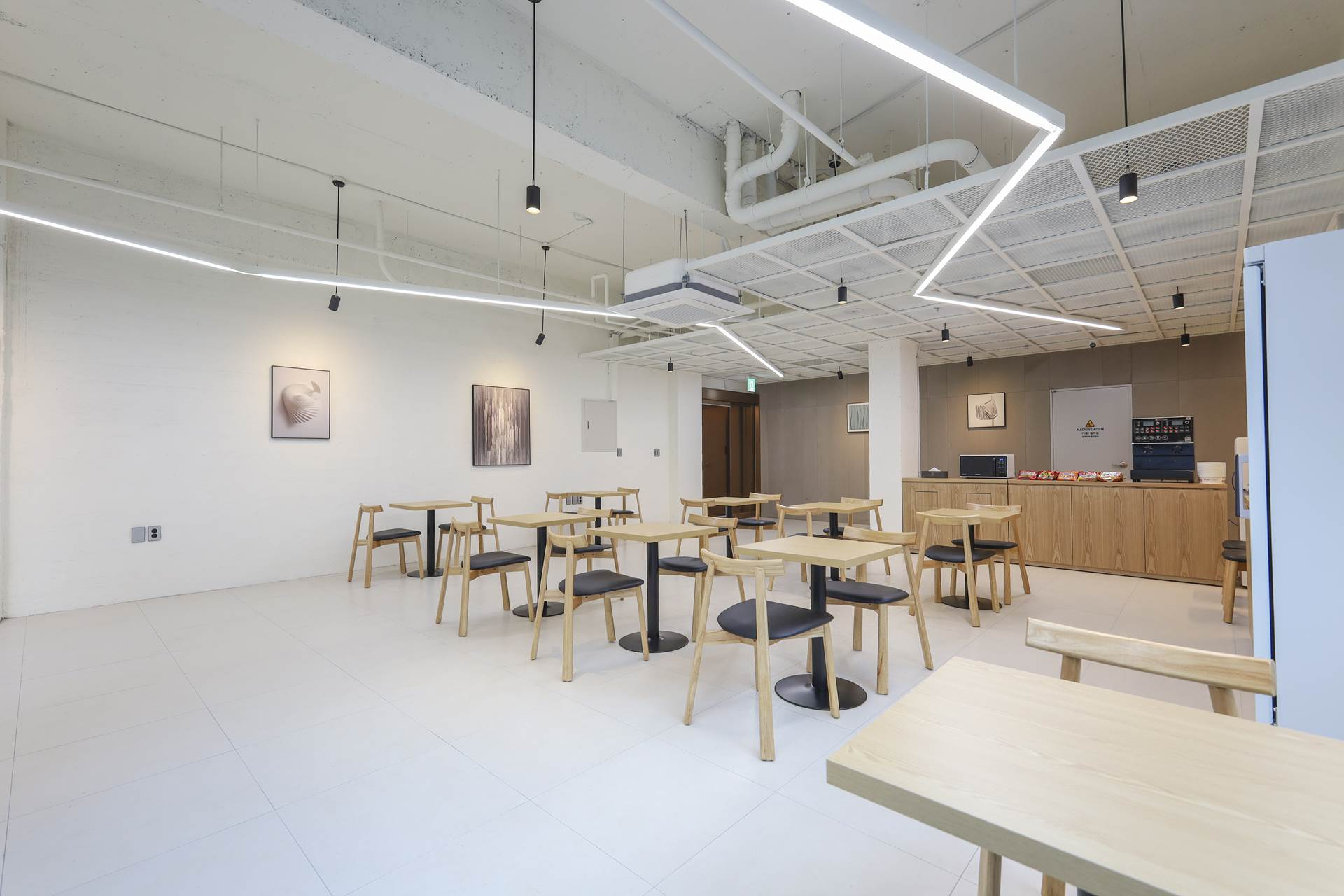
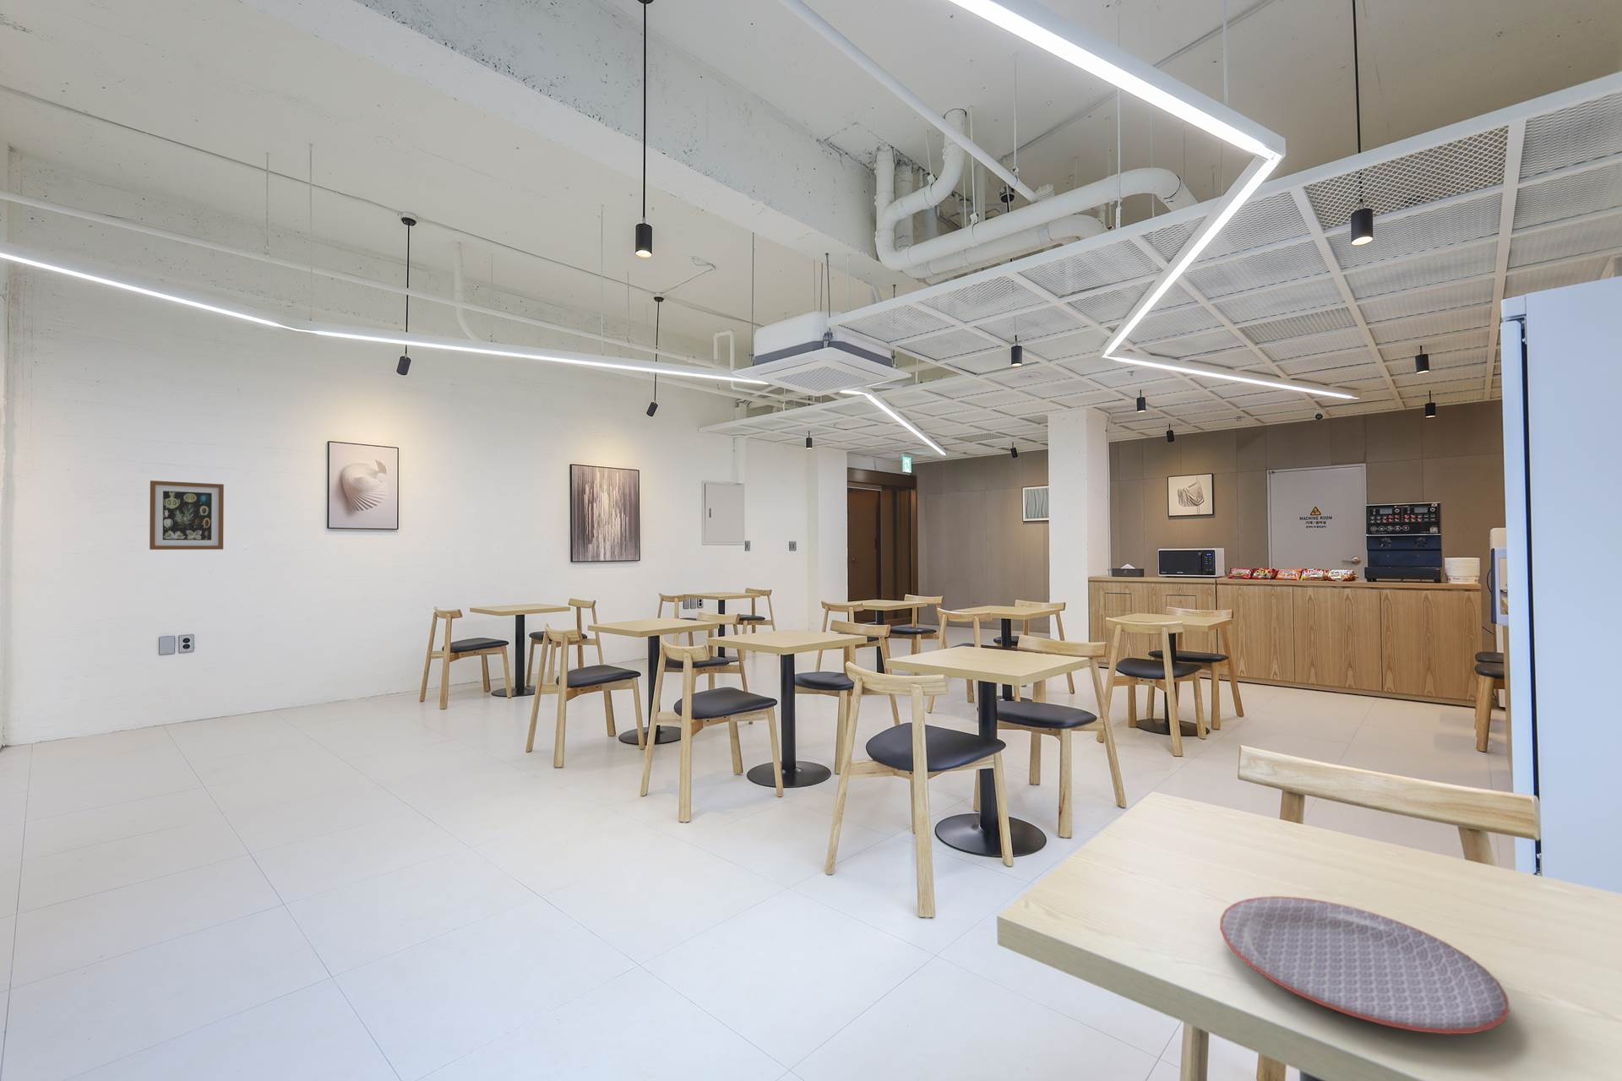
+ wall art [148,480,224,550]
+ plate [1219,895,1511,1035]
